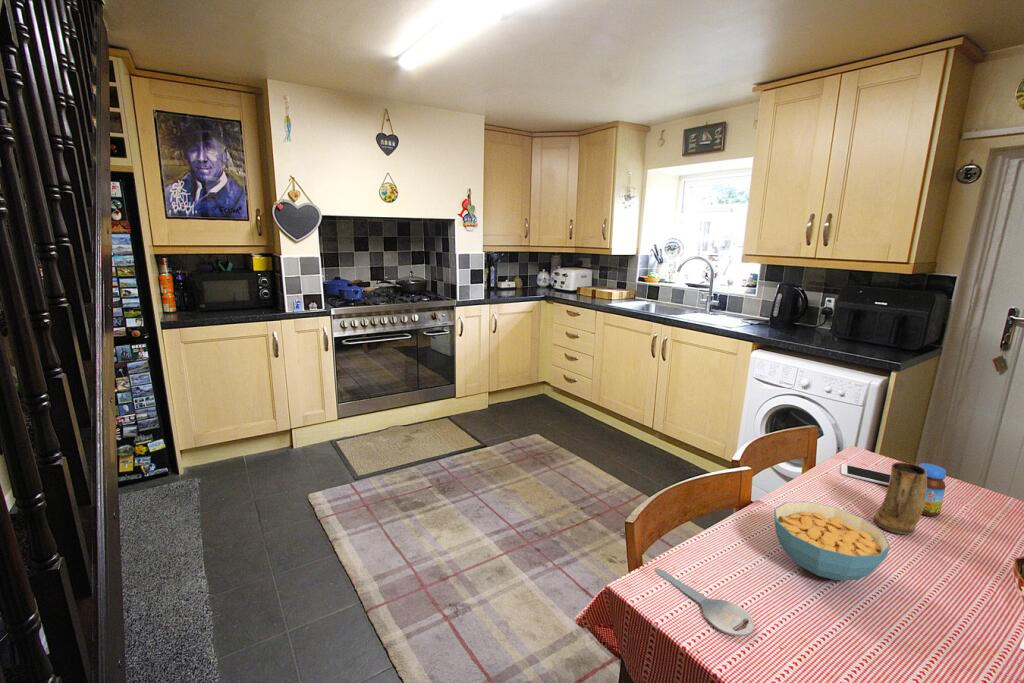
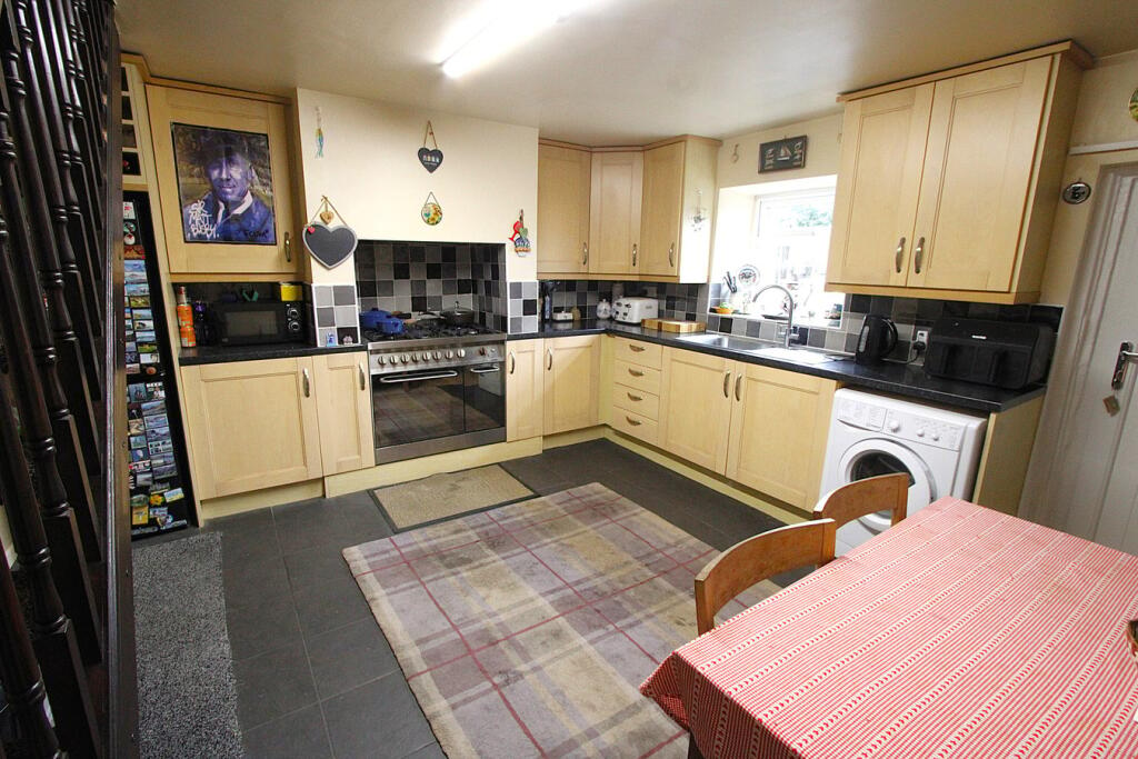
- cereal bowl [773,501,891,581]
- jar [918,462,947,517]
- mug [873,461,927,535]
- key [654,567,755,637]
- cell phone [840,463,891,486]
